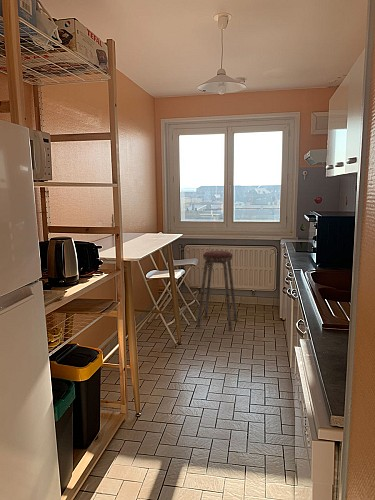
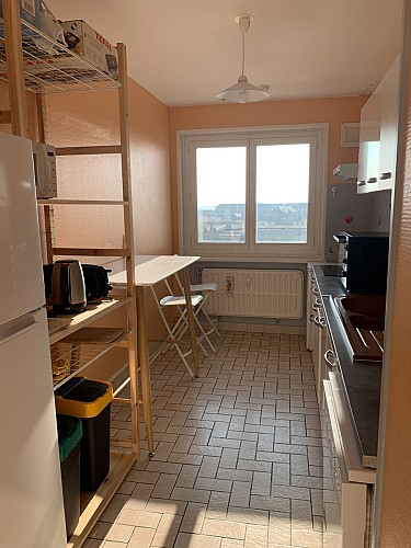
- music stool [196,250,238,330]
